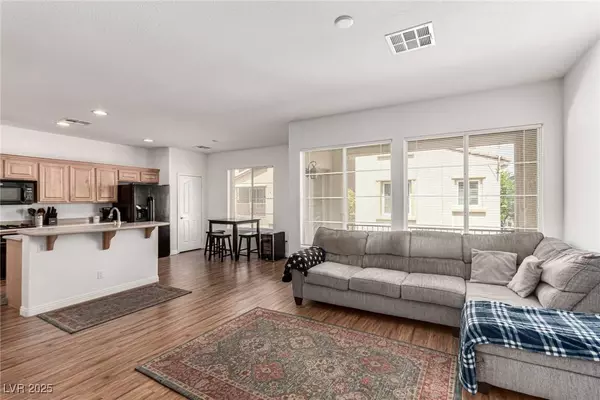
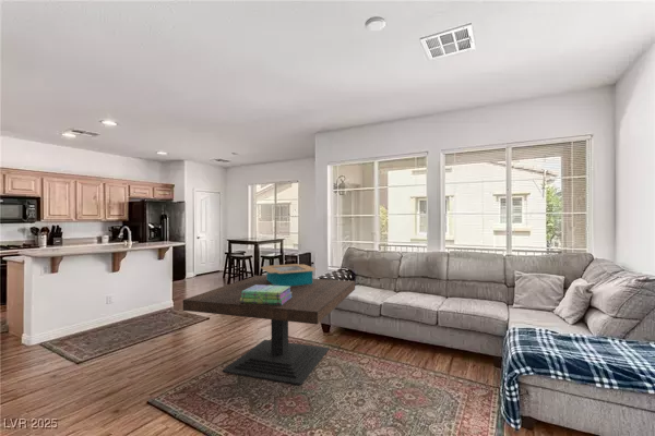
+ coffee table [182,275,356,386]
+ cardboard box [260,263,318,287]
+ stack of books [240,284,293,305]
